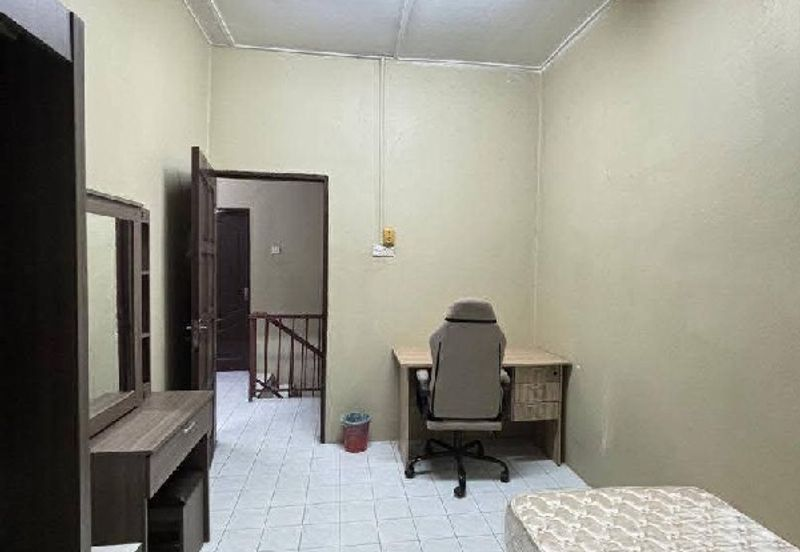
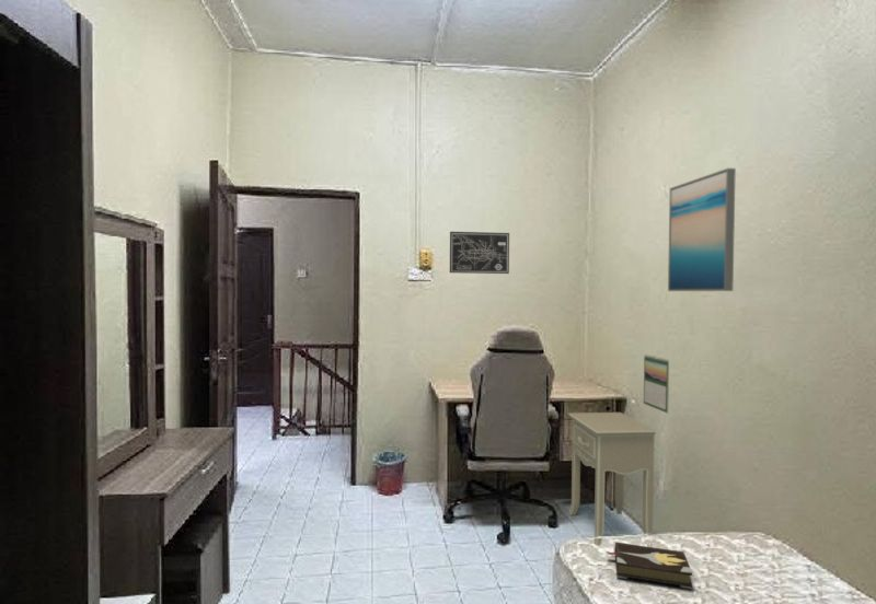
+ nightstand [567,411,657,547]
+ wall art [667,167,737,292]
+ hardback book [606,541,693,590]
+ calendar [643,353,670,414]
+ wall art [449,231,510,275]
